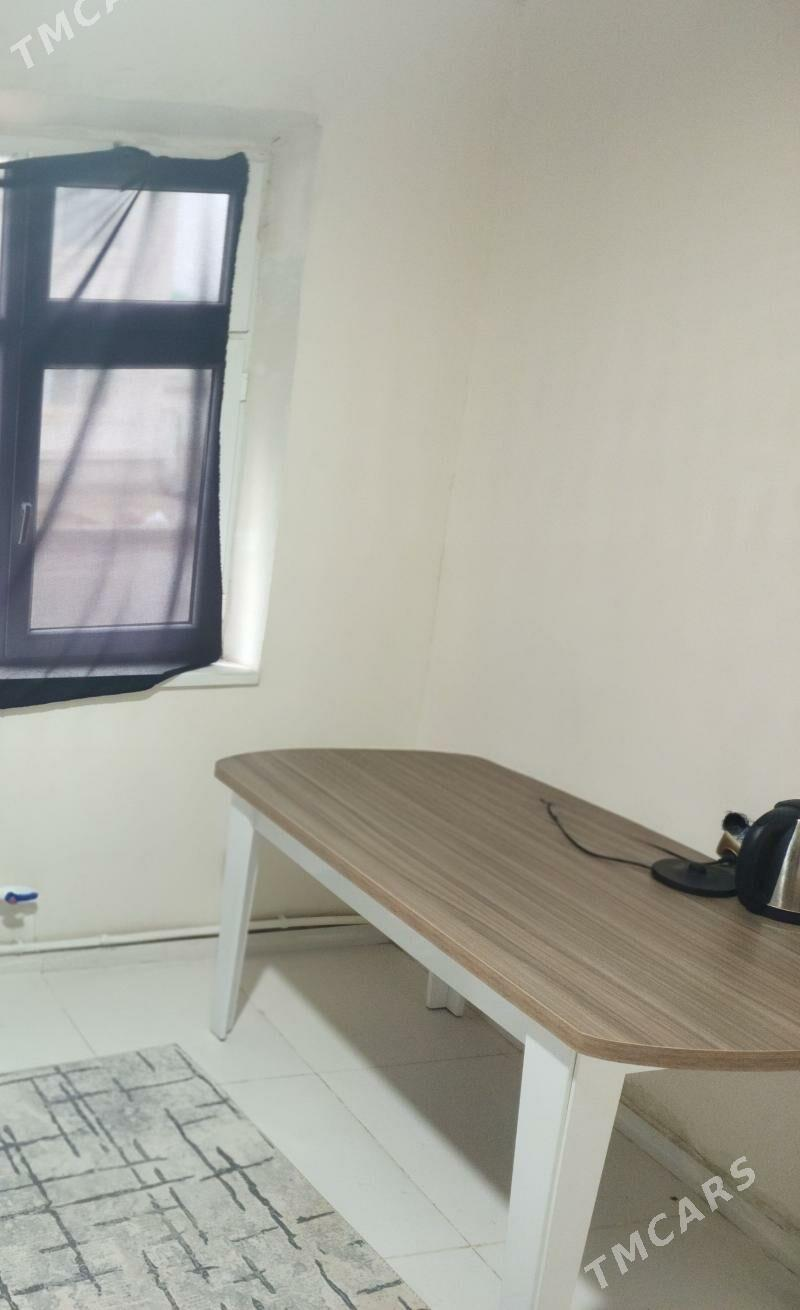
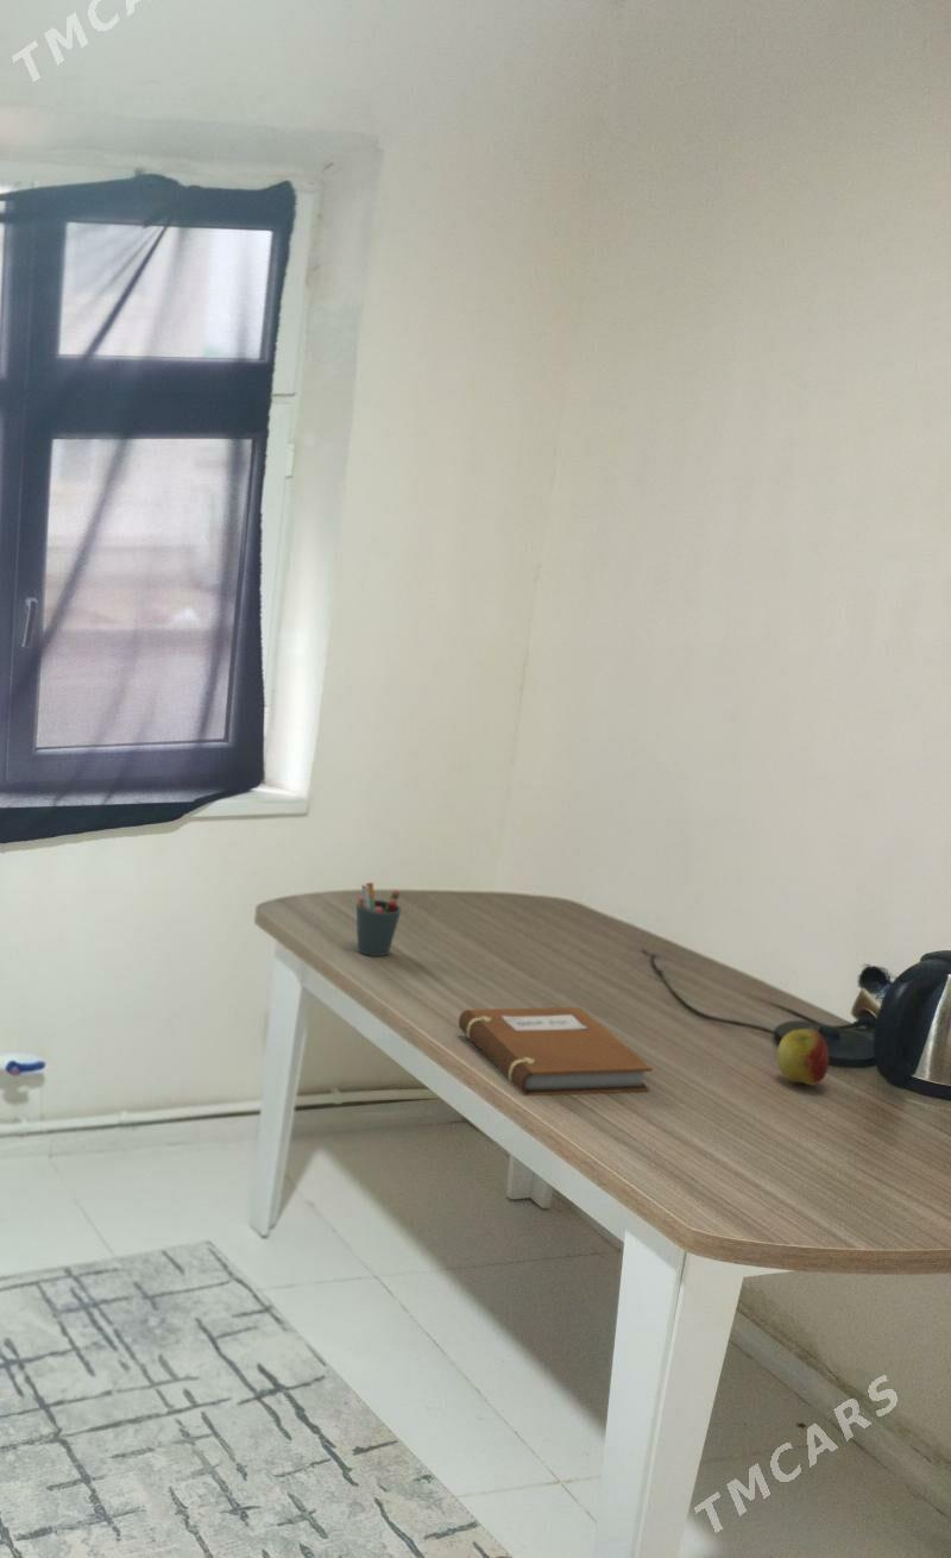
+ notebook [458,1006,654,1097]
+ apple [776,1028,830,1086]
+ pen holder [355,881,402,957]
